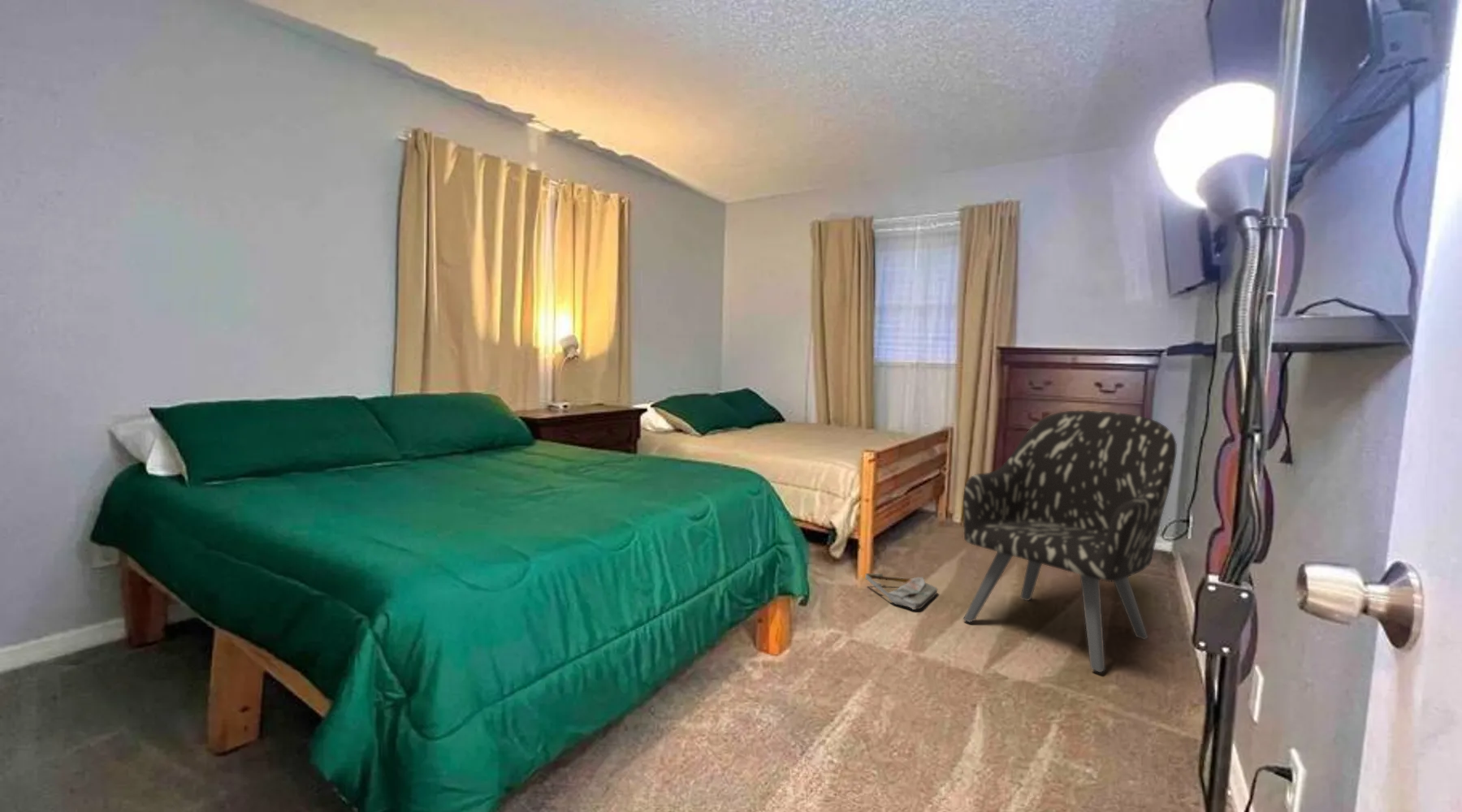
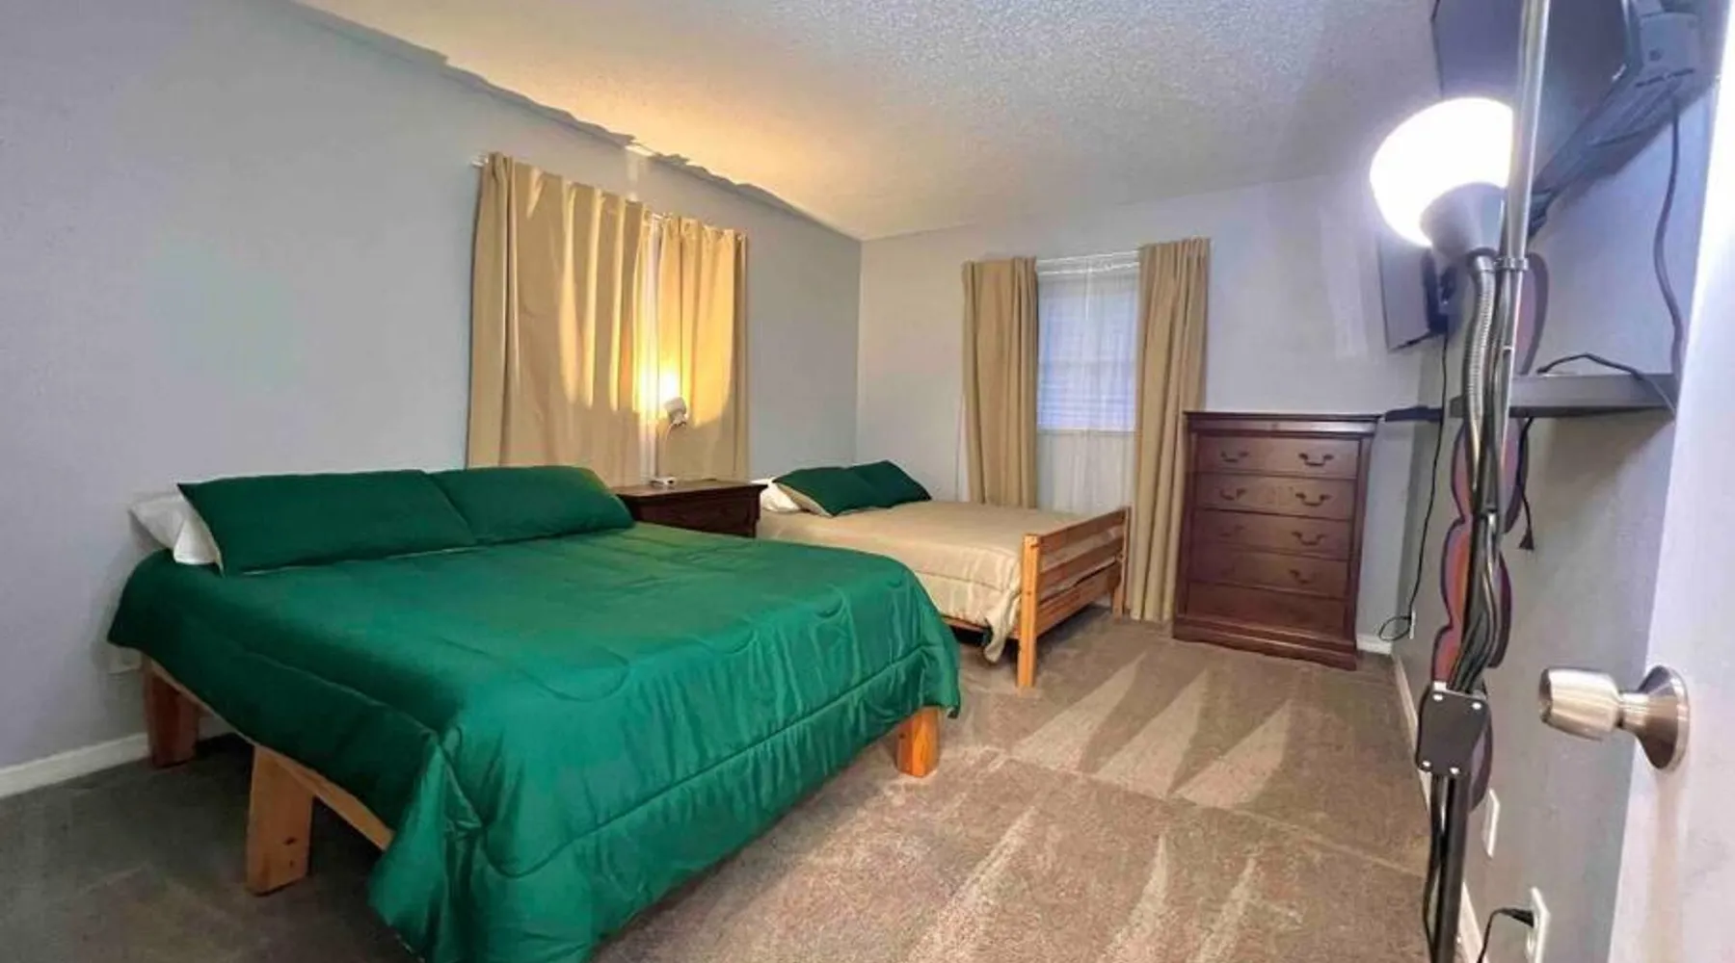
- armchair [962,410,1177,673]
- bag [864,572,938,611]
